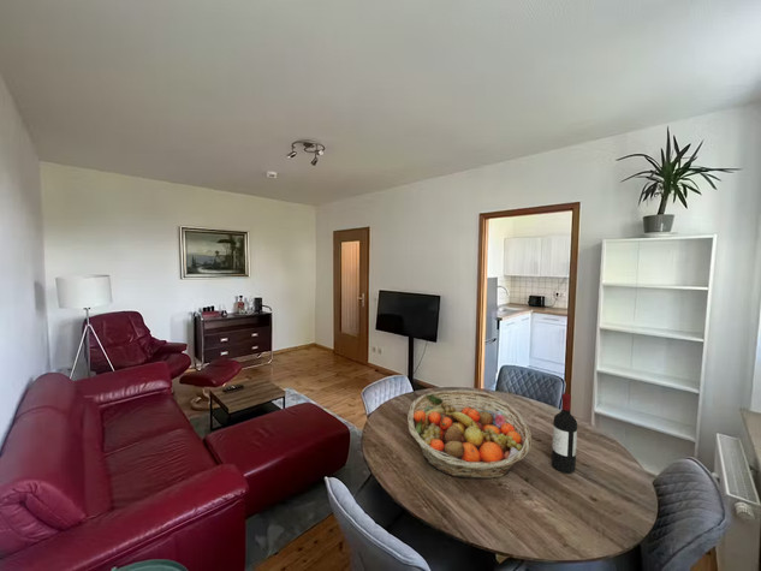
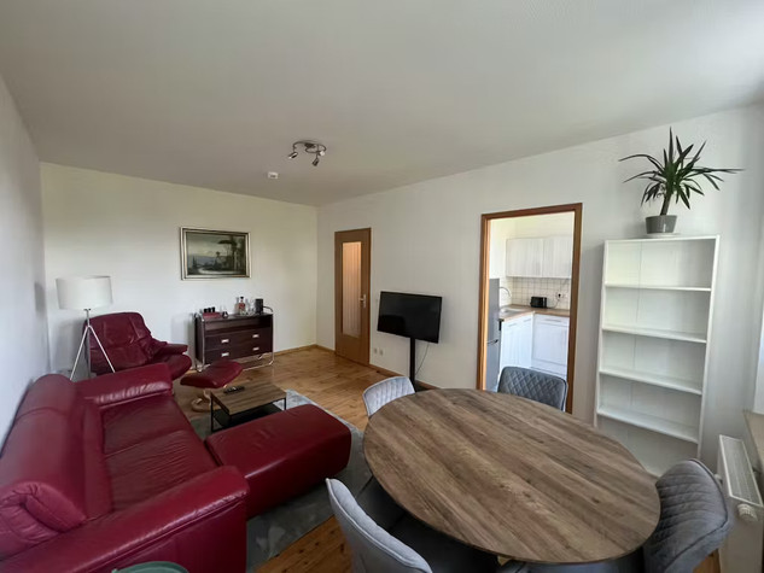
- wine bottle [551,392,578,474]
- fruit basket [406,388,533,480]
